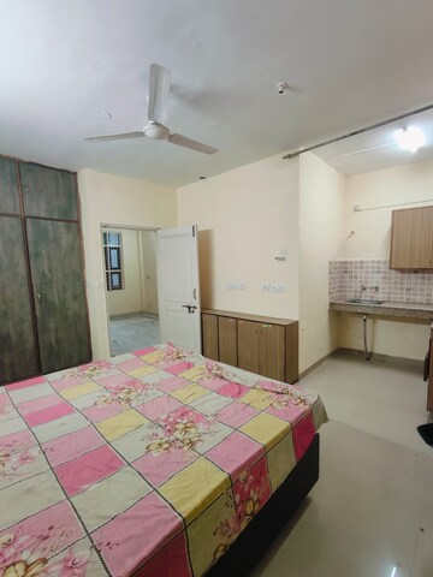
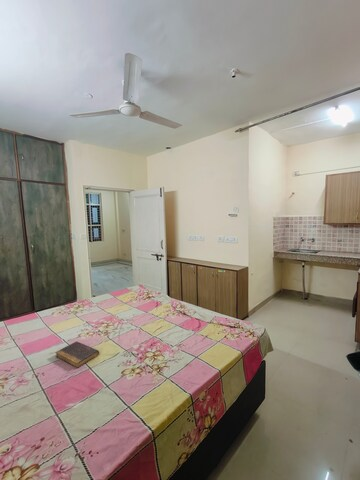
+ book [54,341,100,369]
